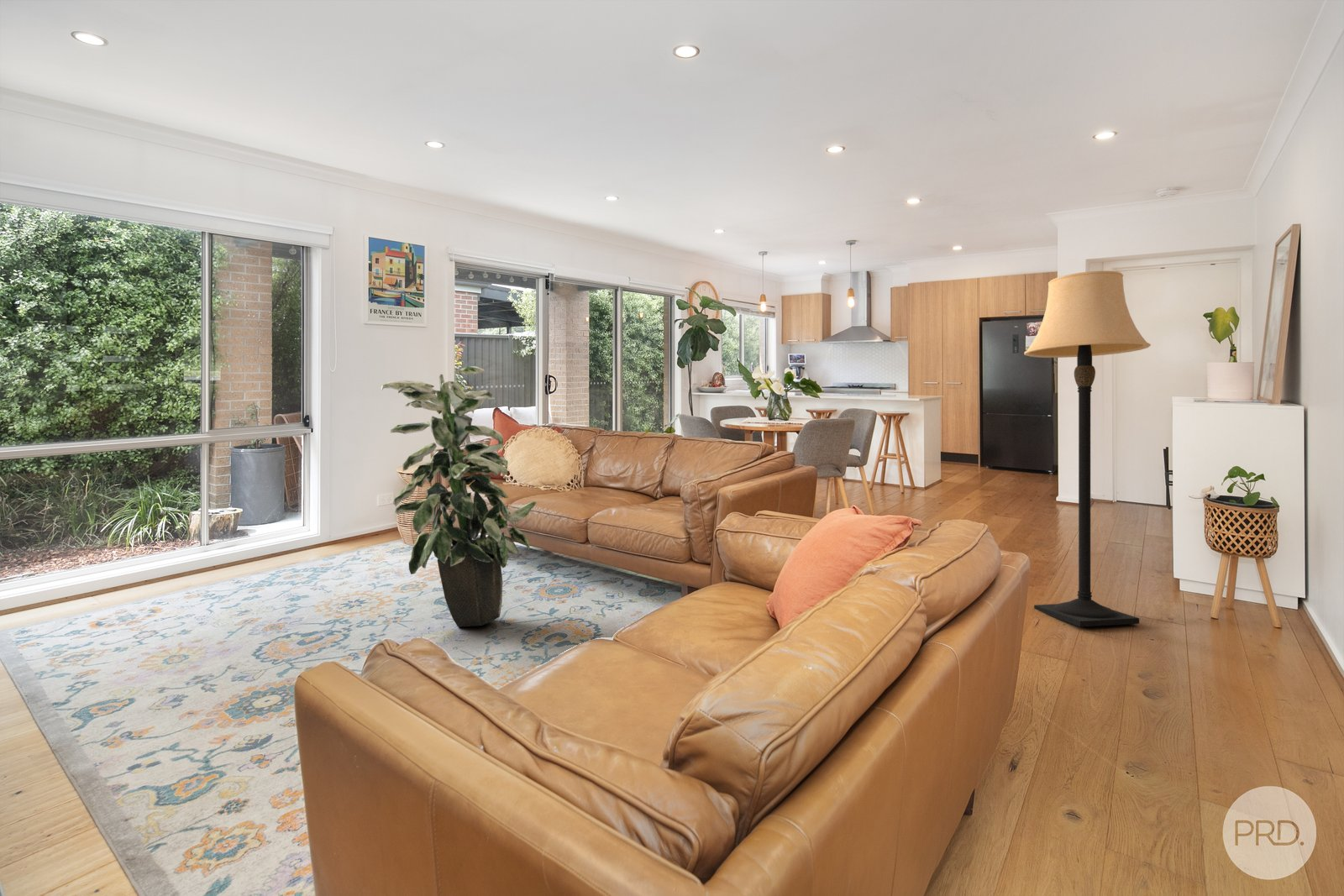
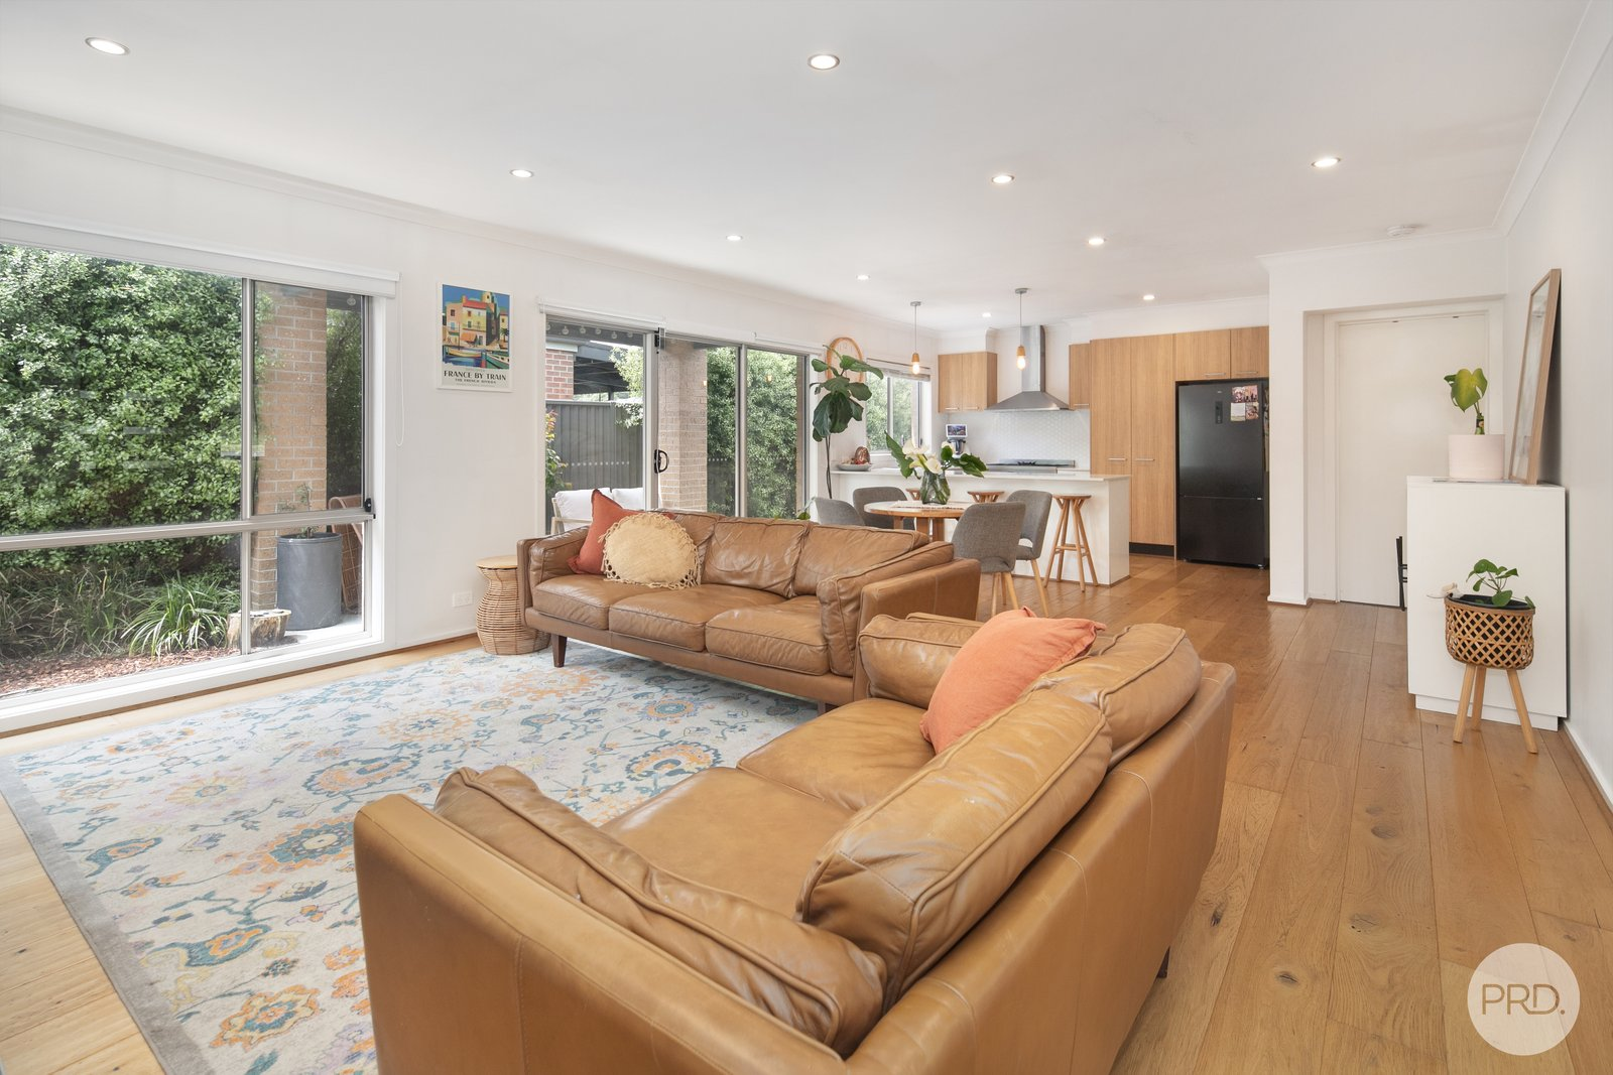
- lamp [1023,270,1152,627]
- indoor plant [381,365,537,628]
